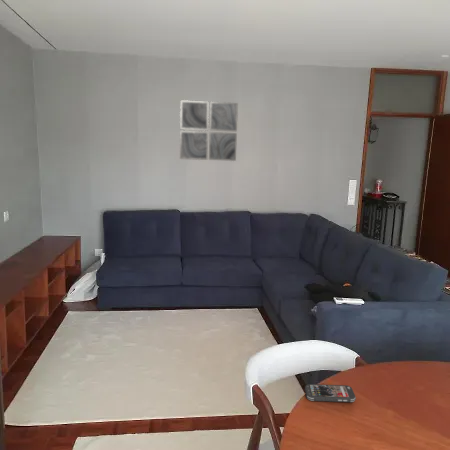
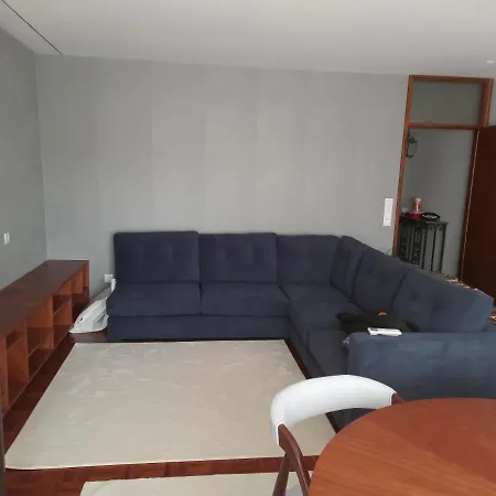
- wall art [179,99,239,162]
- smartphone [304,383,357,403]
